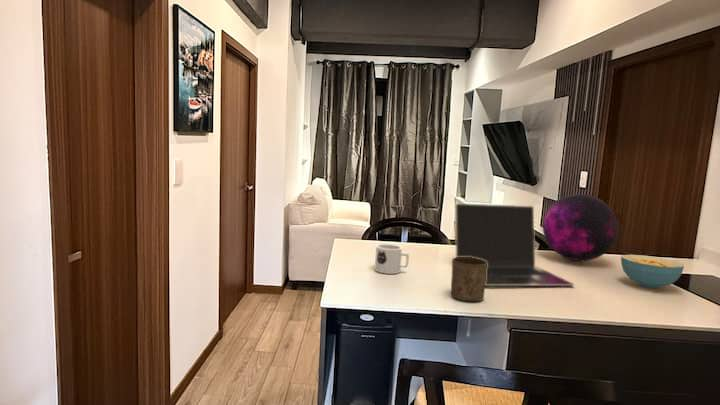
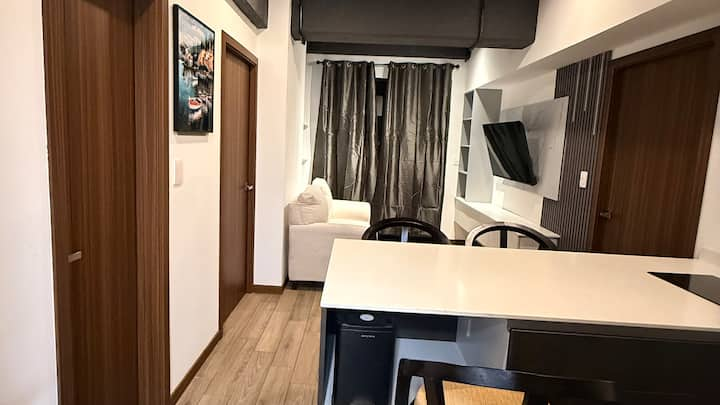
- laptop [454,202,575,287]
- cup [450,256,487,302]
- mug [374,243,410,275]
- decorative orb [542,193,619,262]
- cereal bowl [620,254,685,289]
